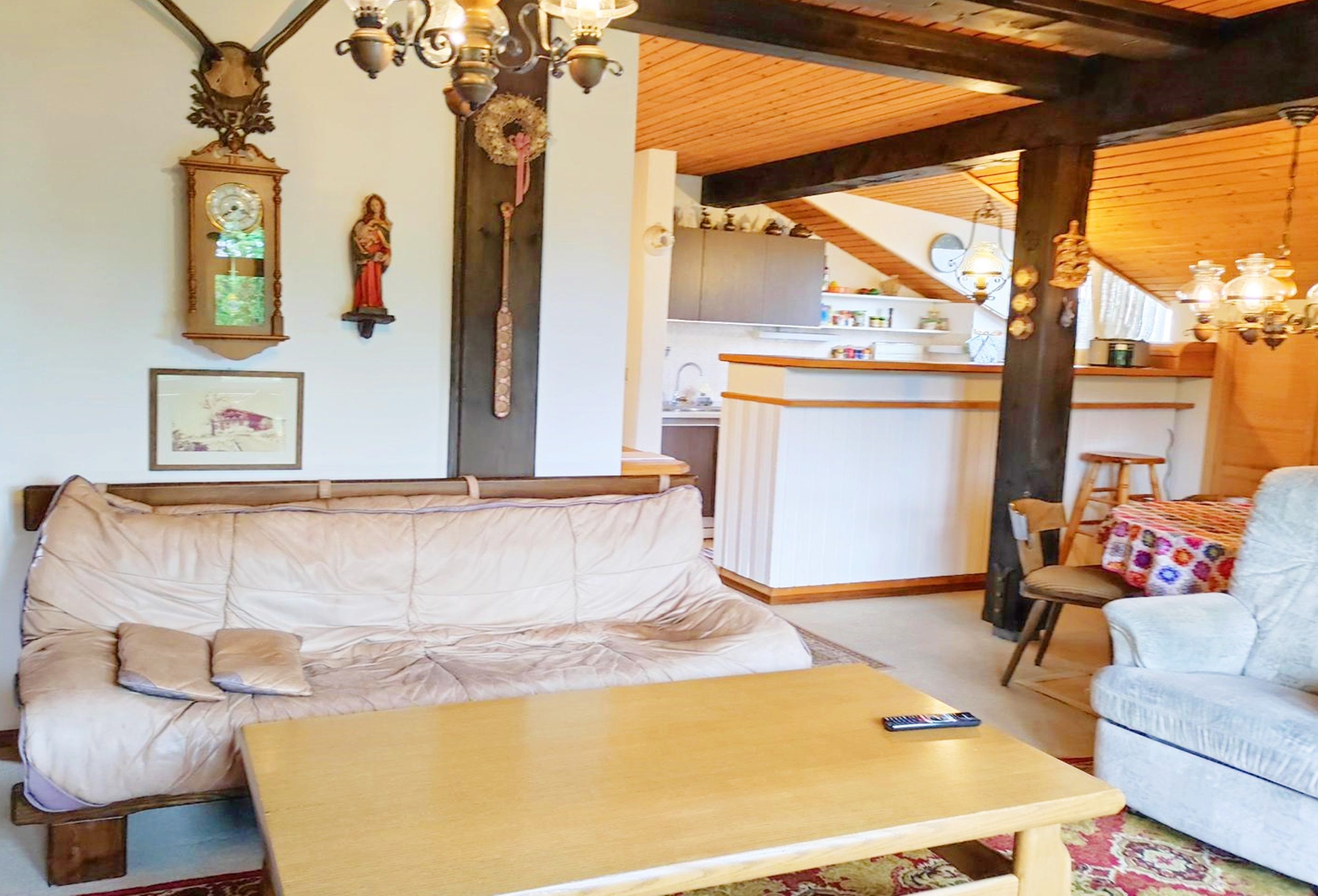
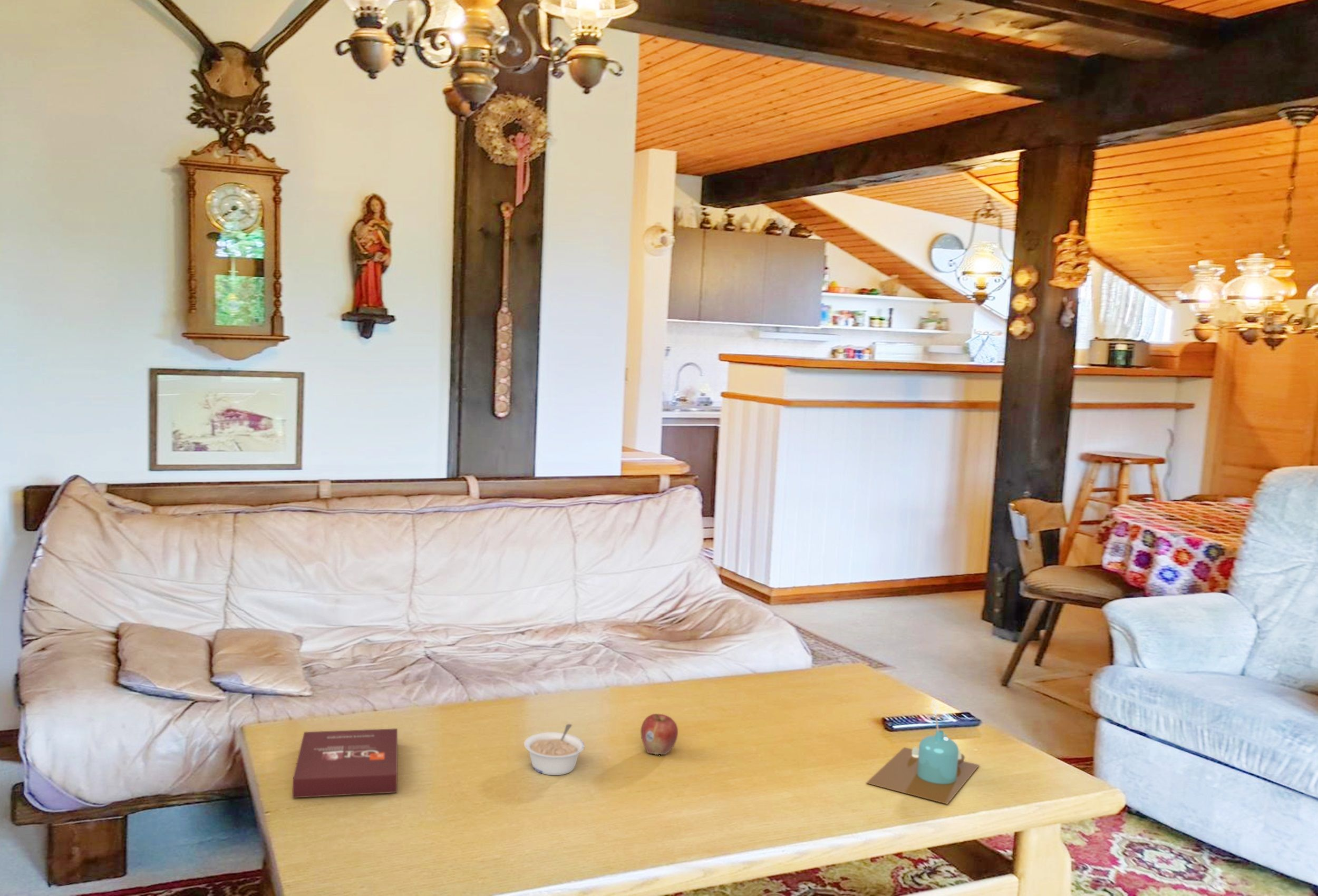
+ book [292,728,398,798]
+ fruit [640,713,679,756]
+ legume [524,724,585,776]
+ candle [866,699,980,805]
